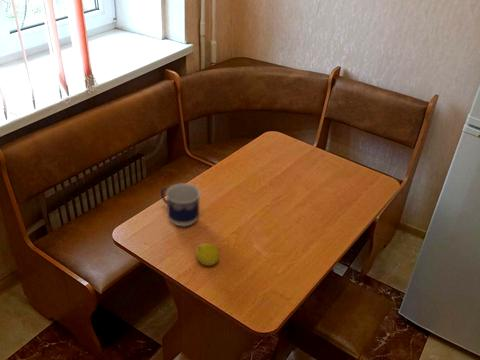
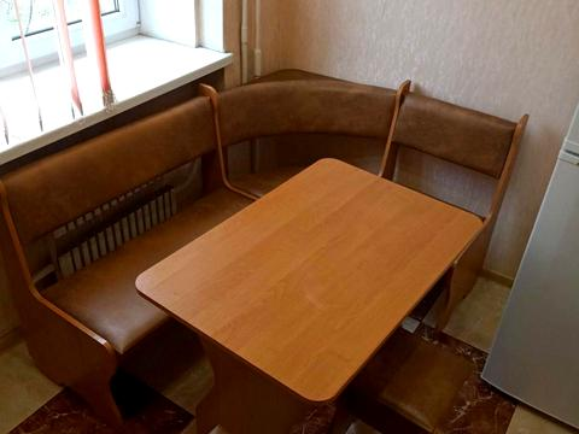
- fruit [195,242,220,266]
- cup [160,182,201,227]
